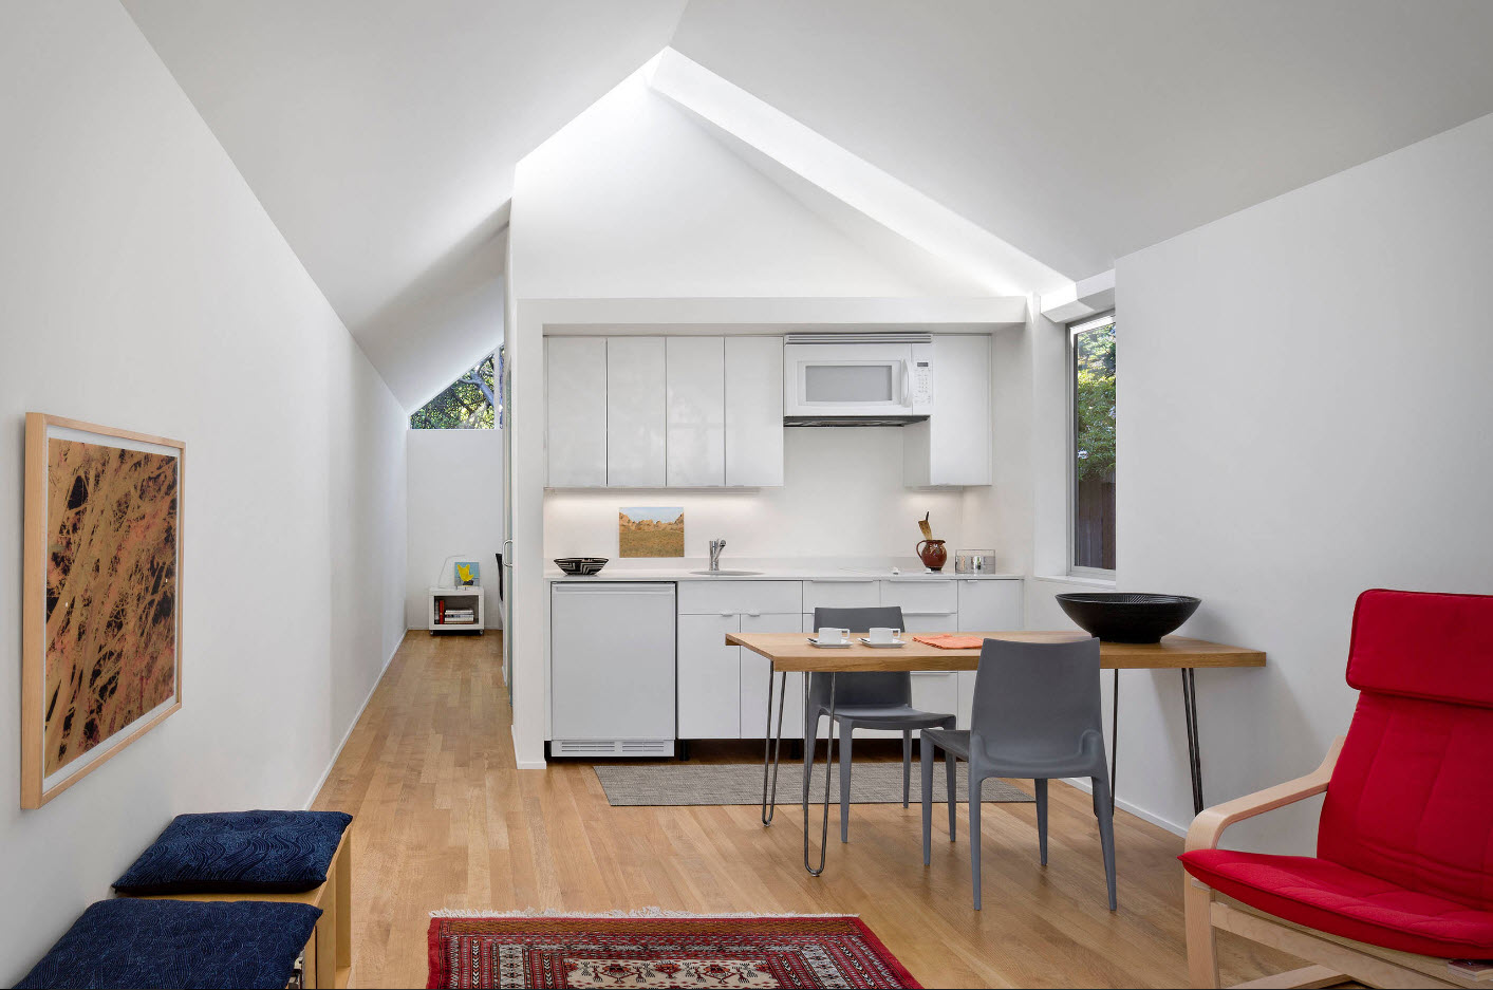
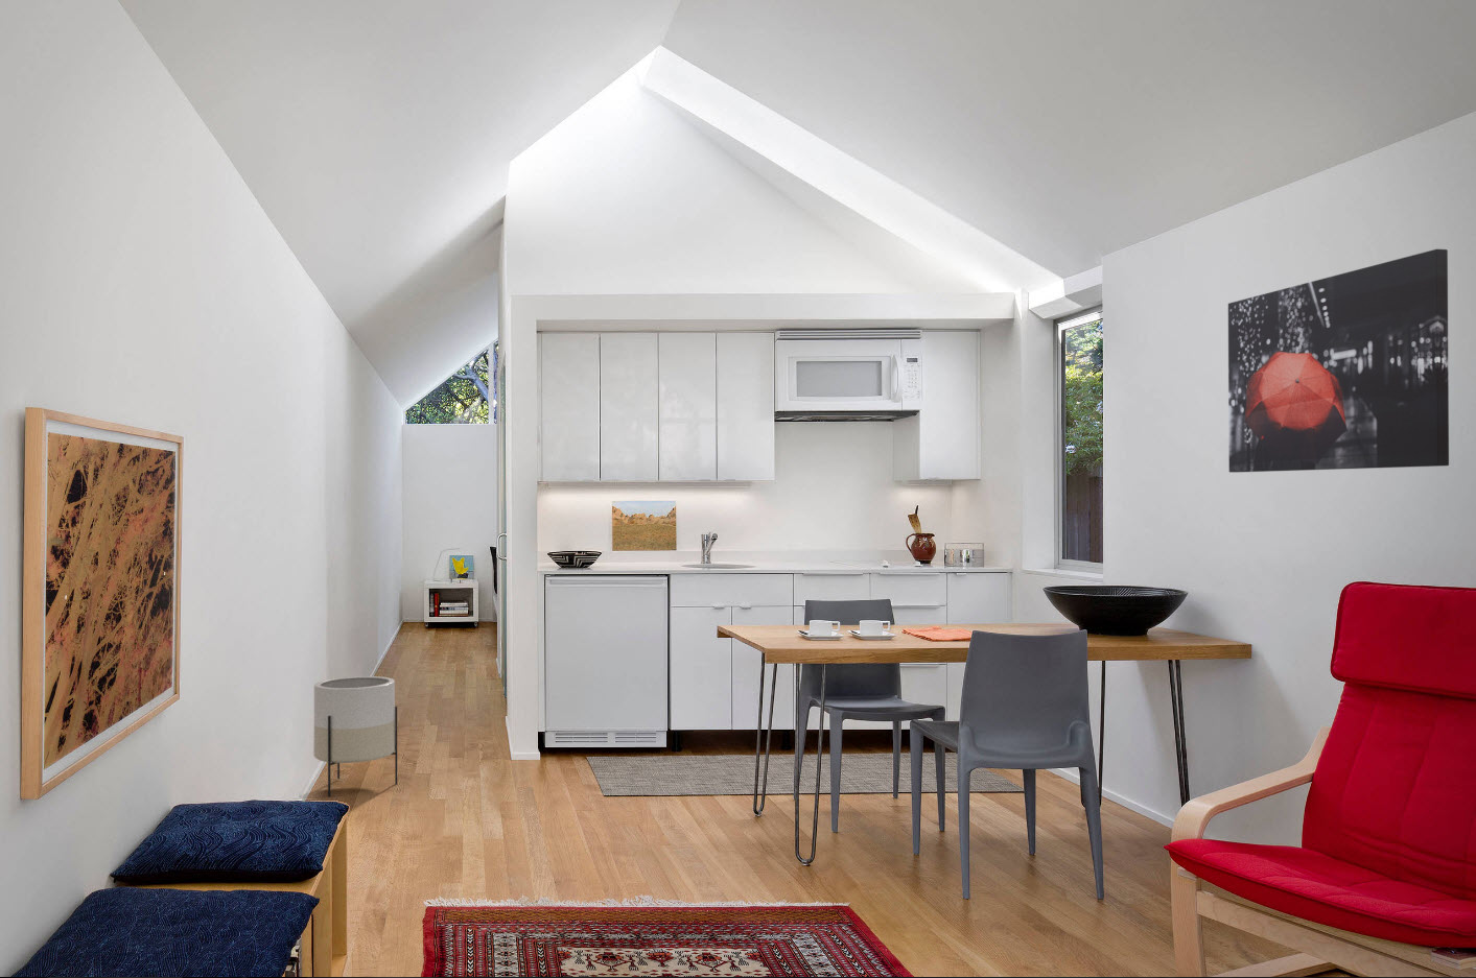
+ wall art [1227,249,1450,474]
+ planter [312,676,398,798]
